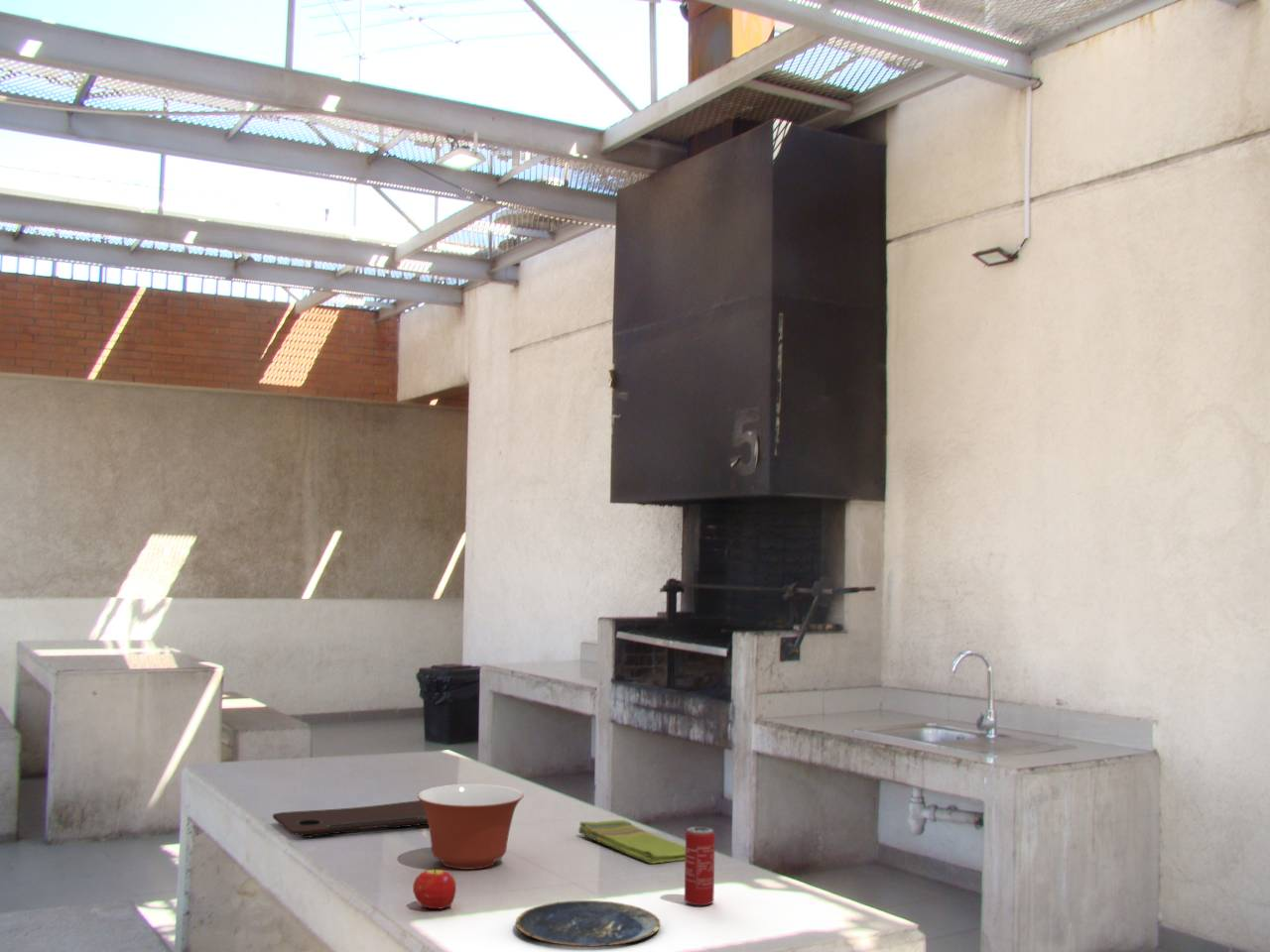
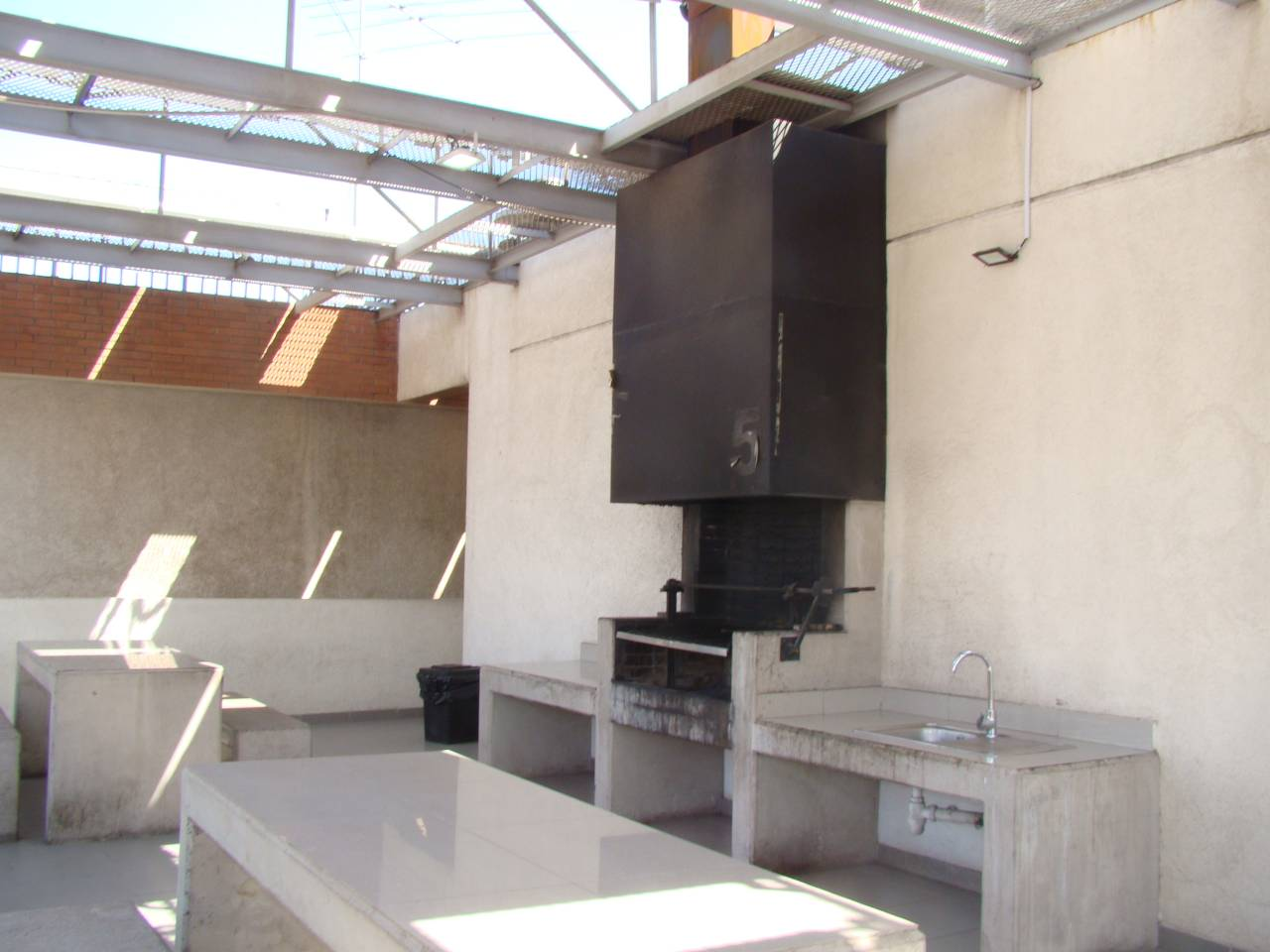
- mixing bowl [417,783,525,870]
- beverage can [684,826,716,906]
- cutting board [272,799,429,839]
- fruit [412,867,457,909]
- plate [514,899,662,948]
- dish towel [577,819,686,865]
